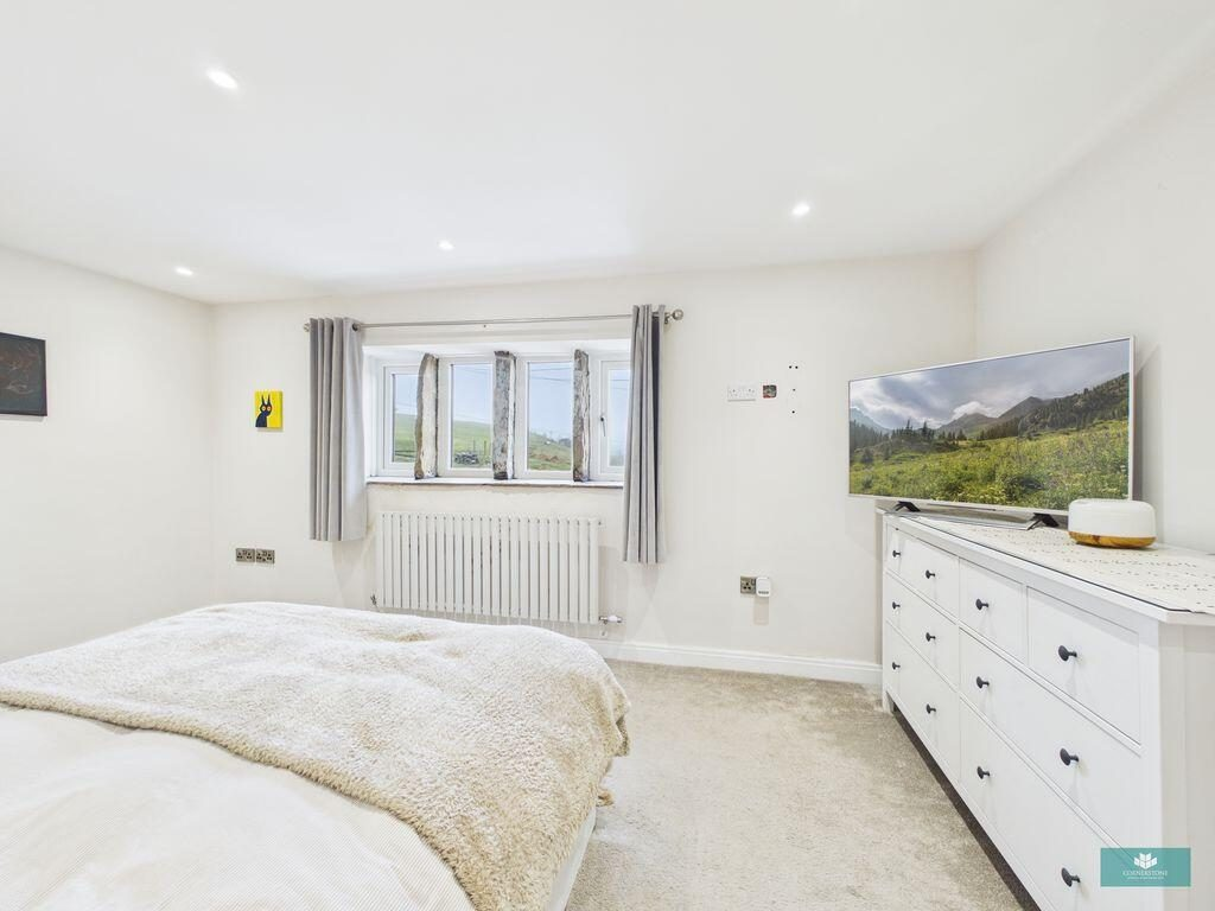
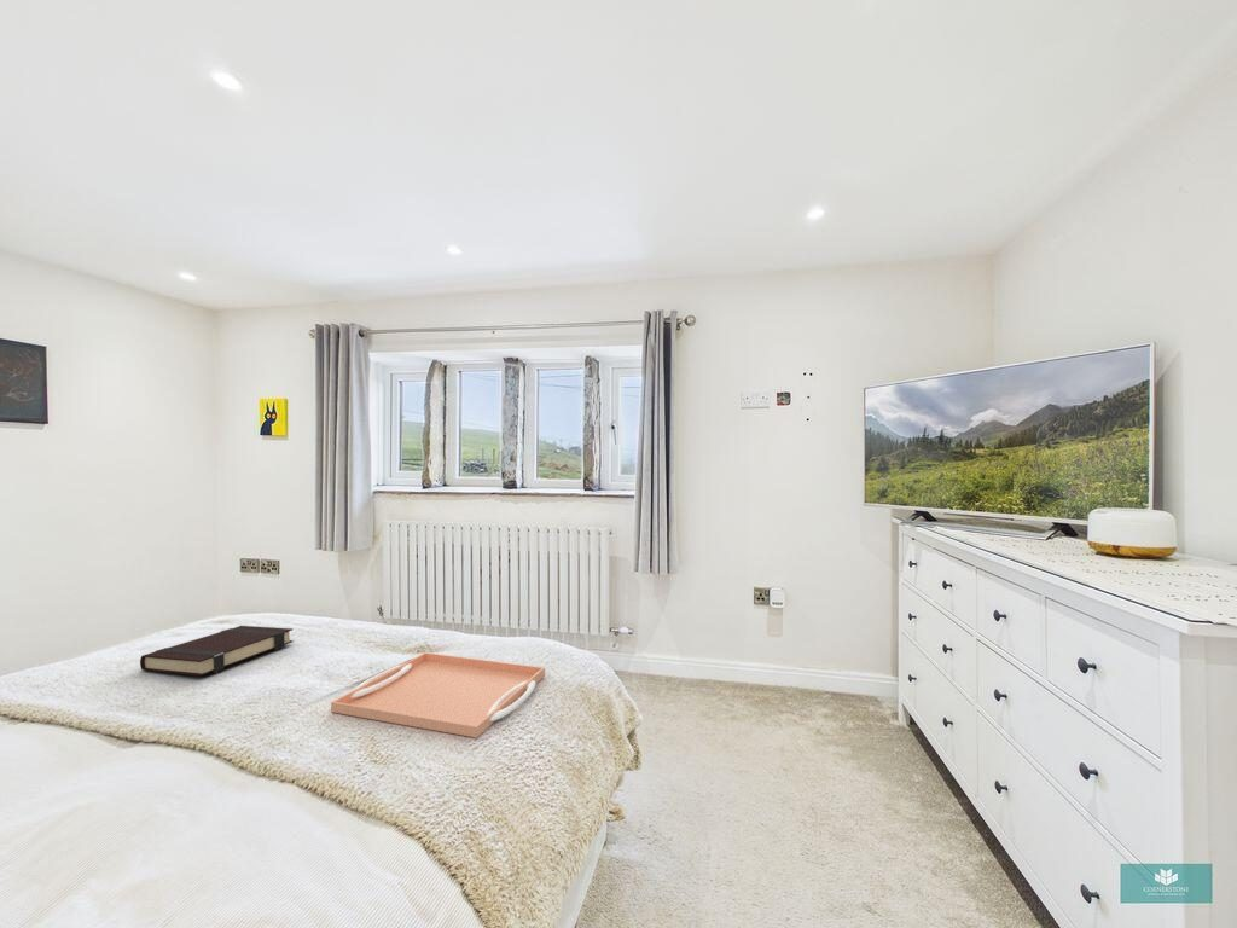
+ serving tray [330,651,546,738]
+ book [139,625,295,677]
